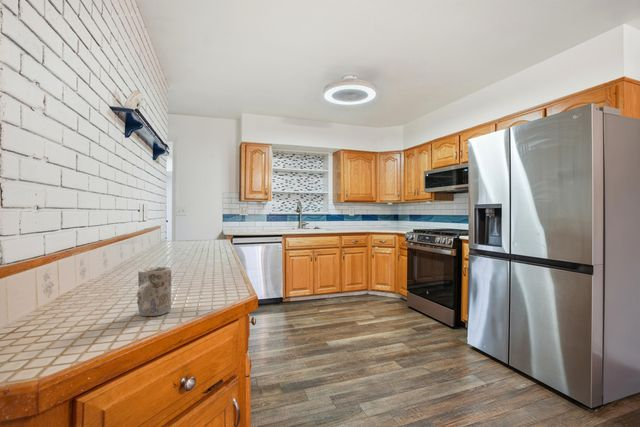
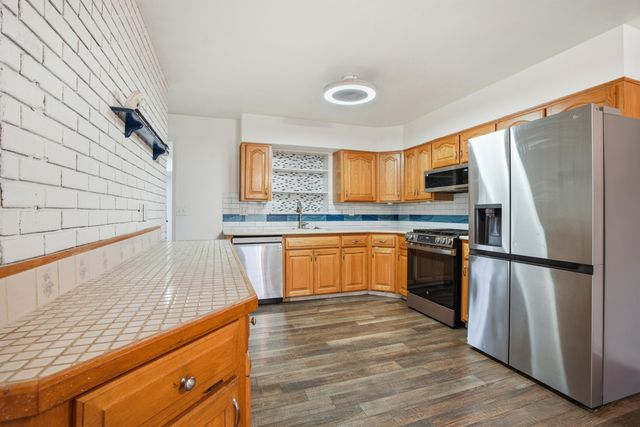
- mug [136,266,173,317]
